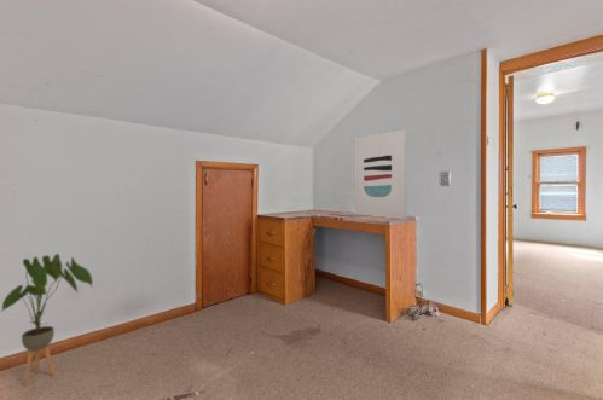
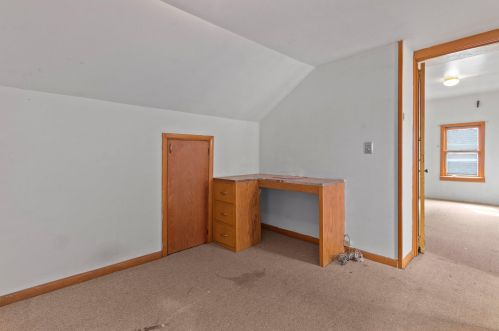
- house plant [0,253,94,385]
- wall art [354,128,407,220]
